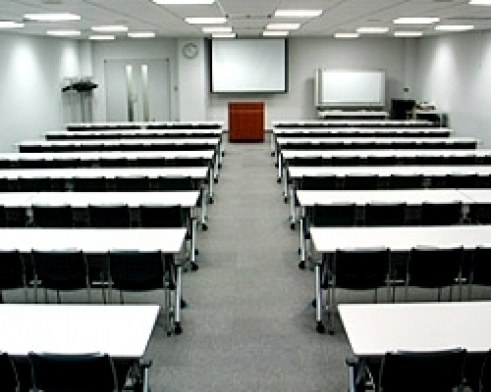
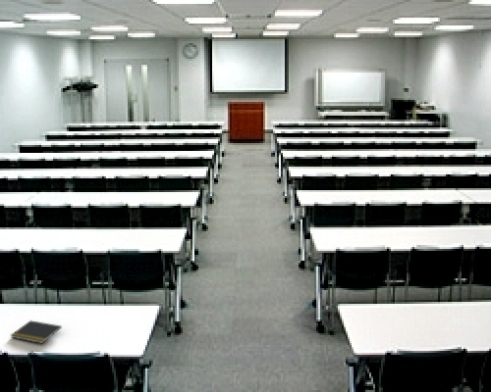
+ notepad [9,319,63,344]
